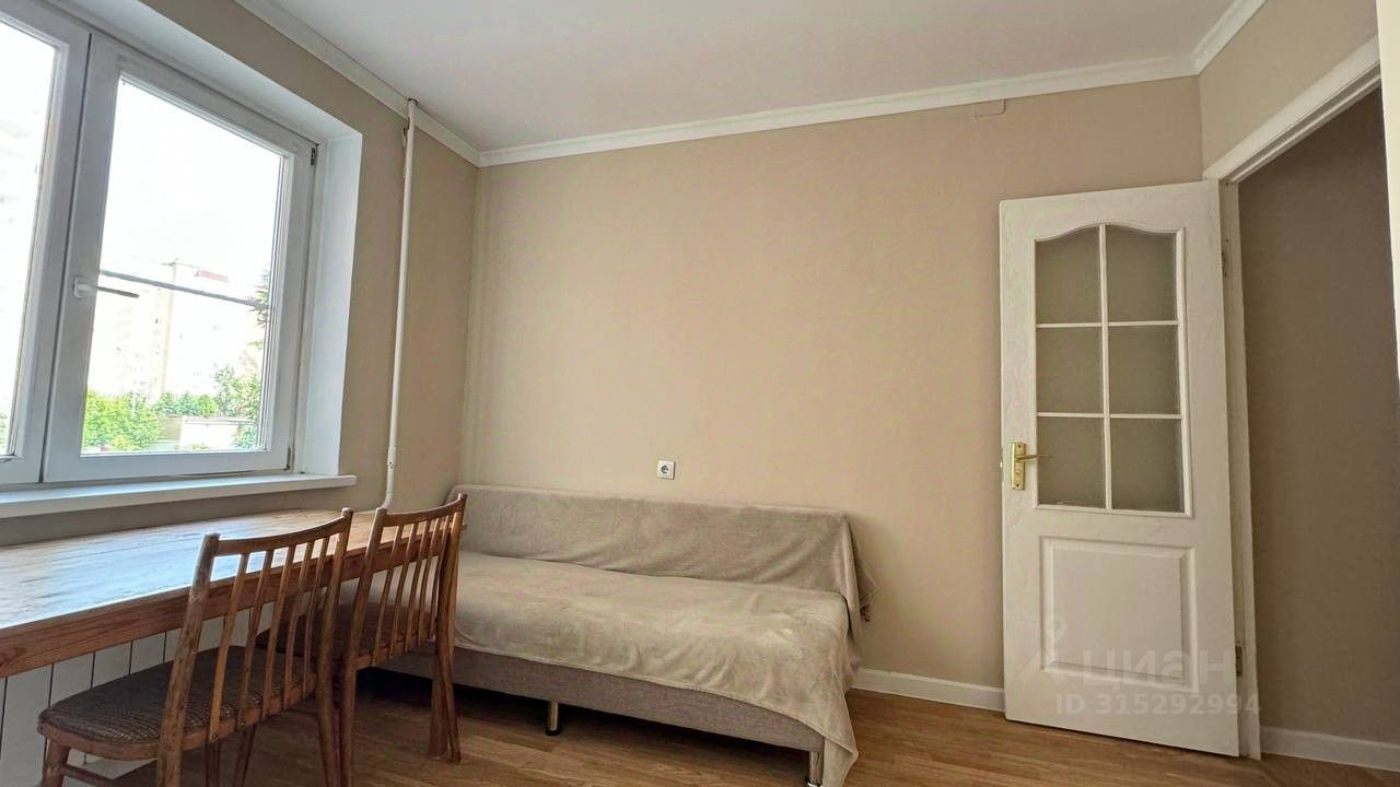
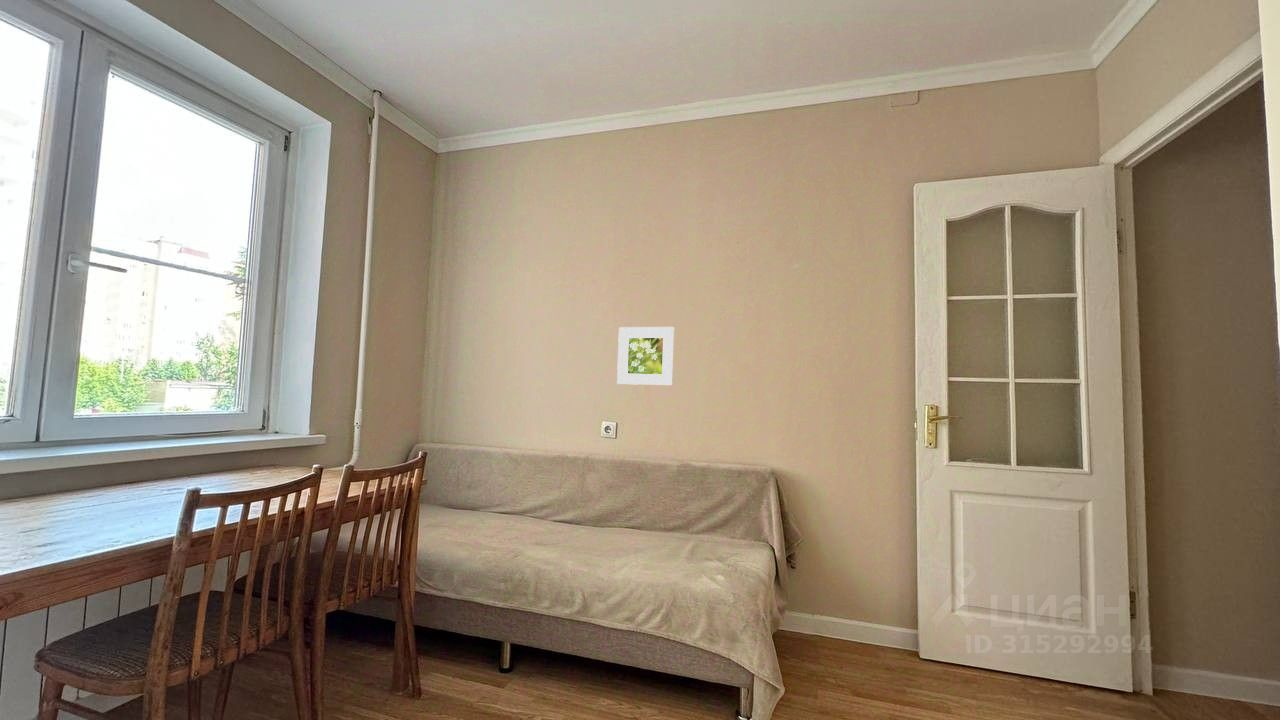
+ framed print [616,326,676,386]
